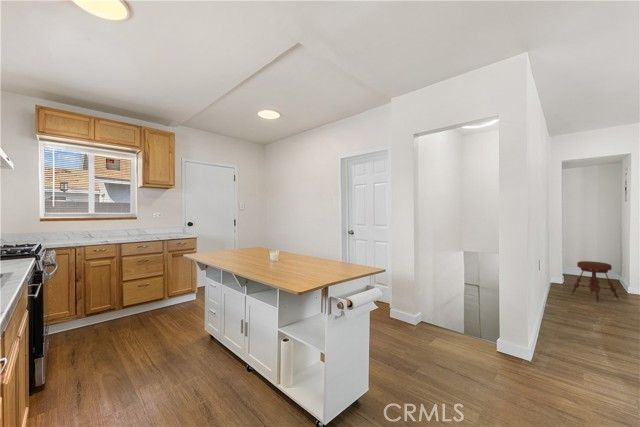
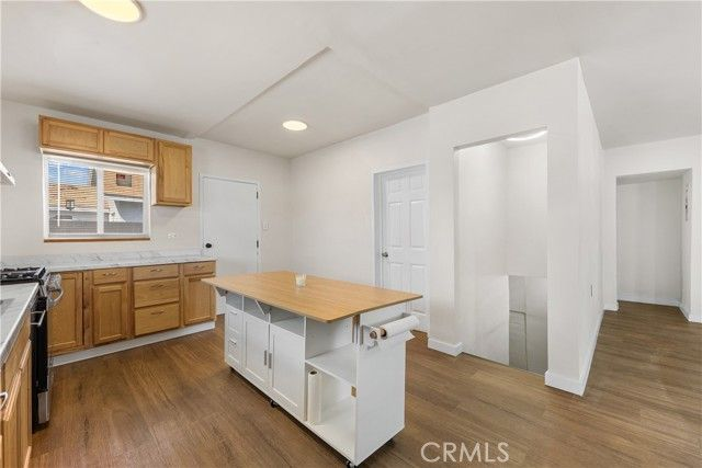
- stool [571,260,620,303]
